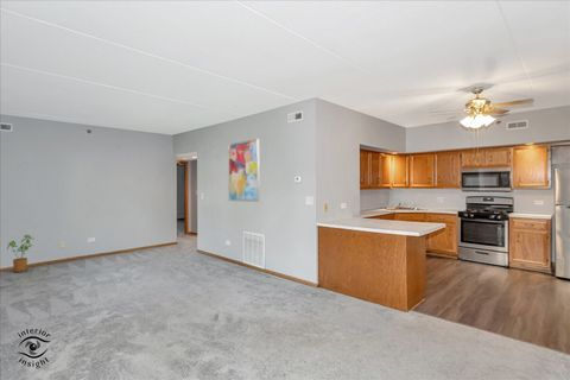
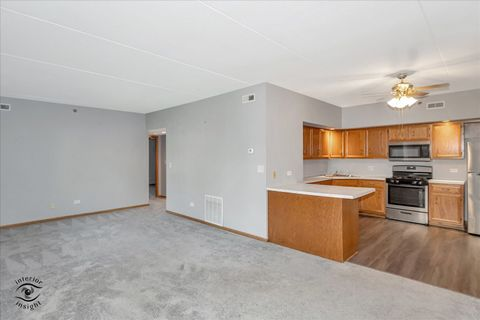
- house plant [6,234,34,273]
- wall art [227,138,261,203]
